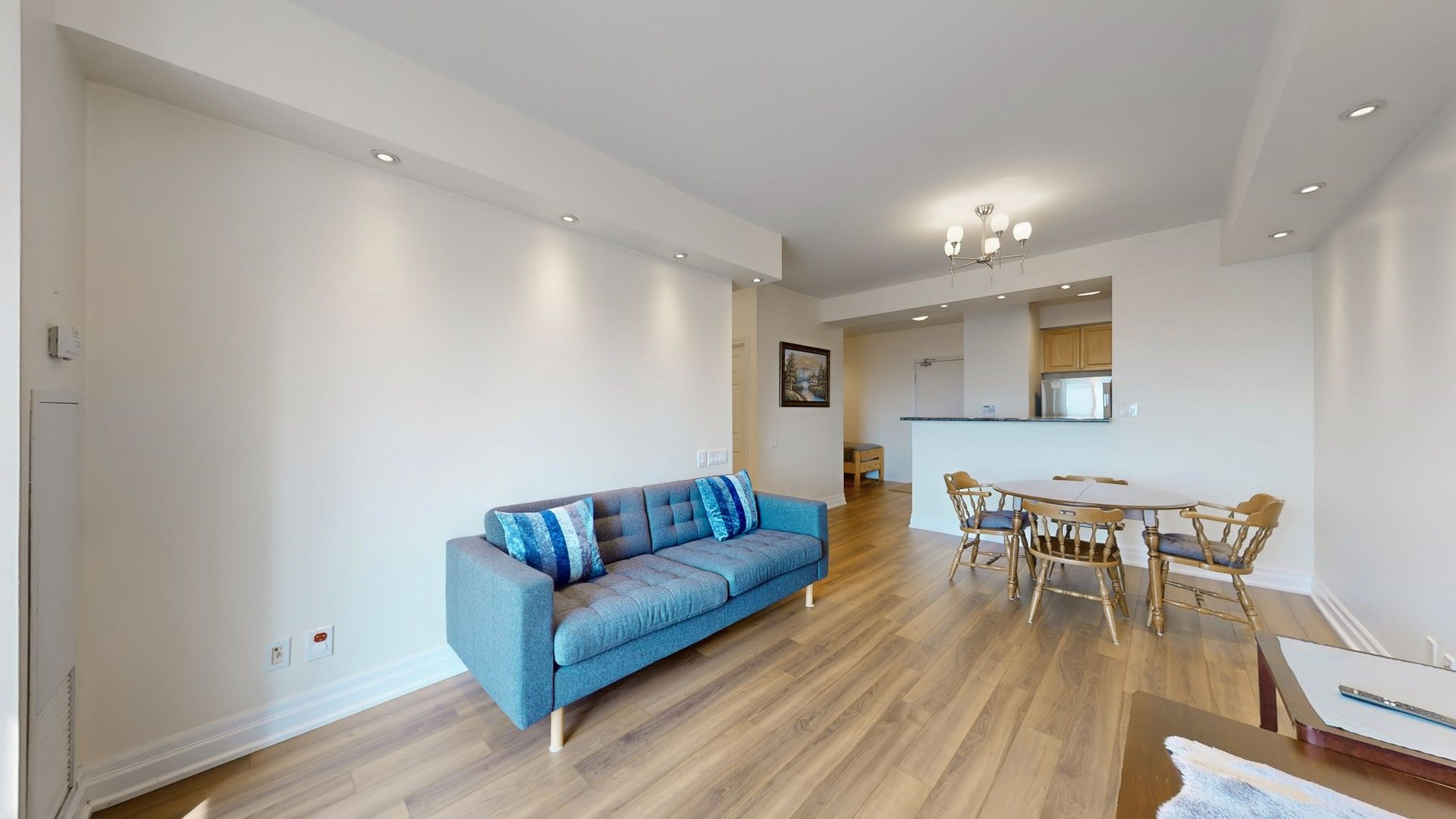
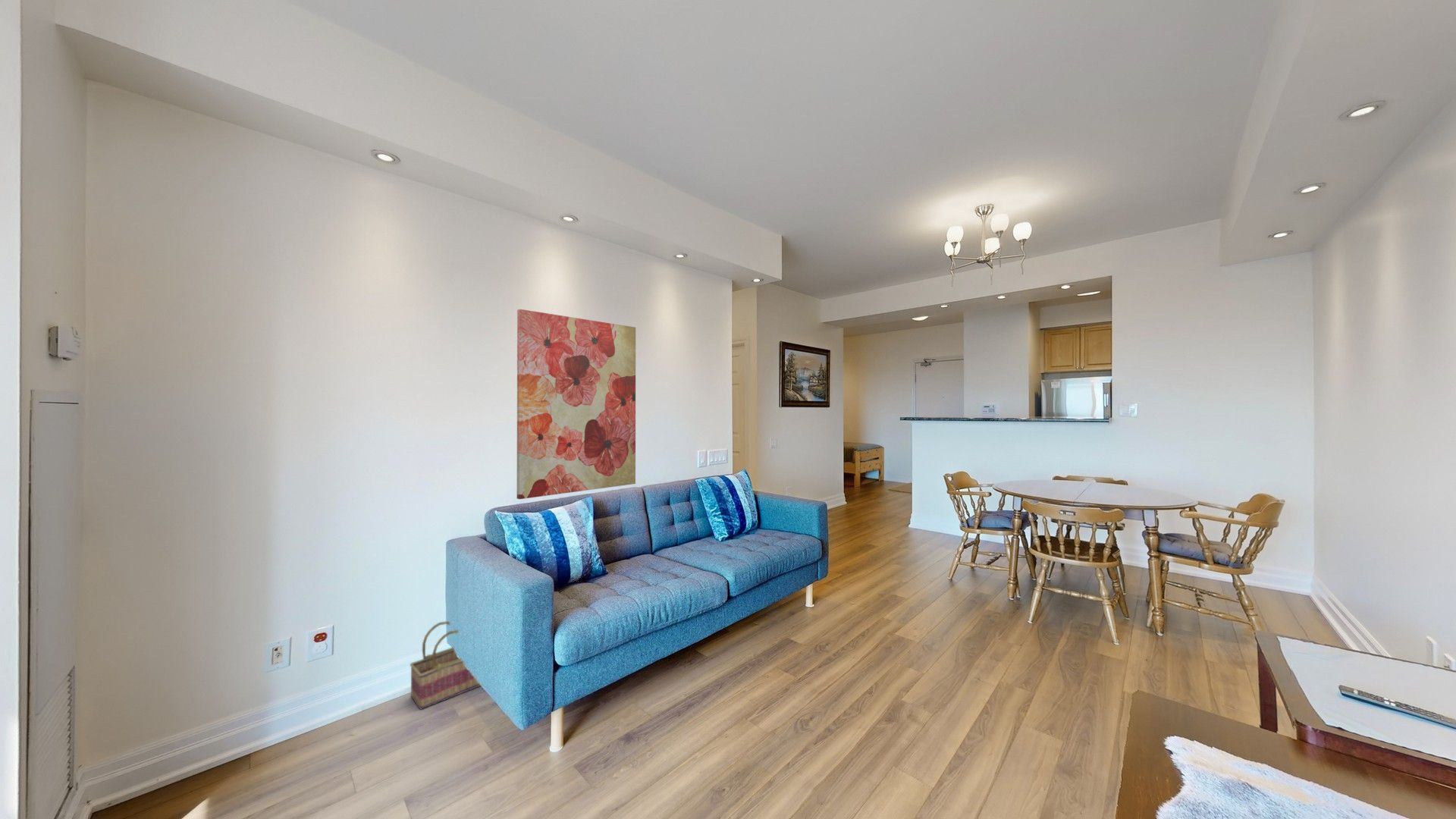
+ wall art [516,309,636,500]
+ basket [409,620,482,710]
